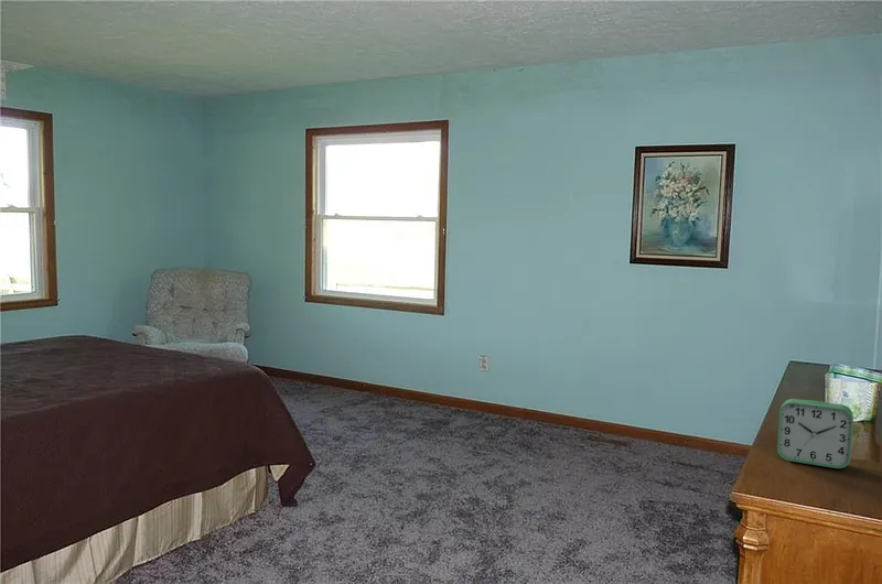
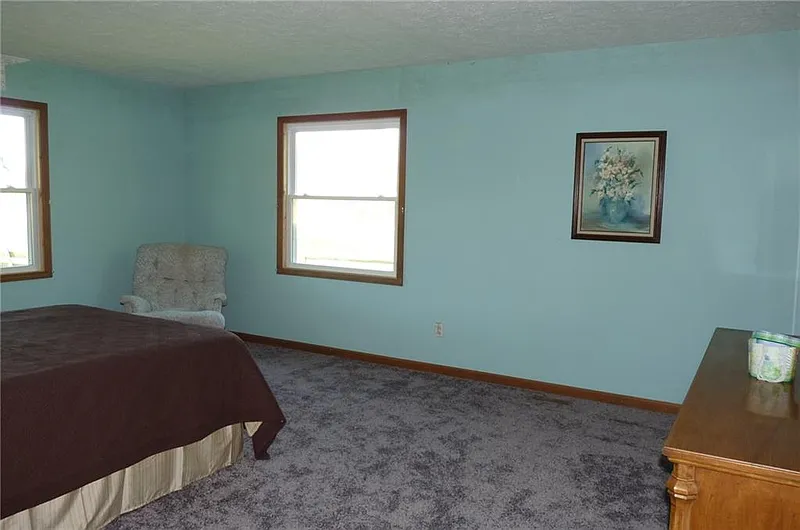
- alarm clock [776,398,854,469]
